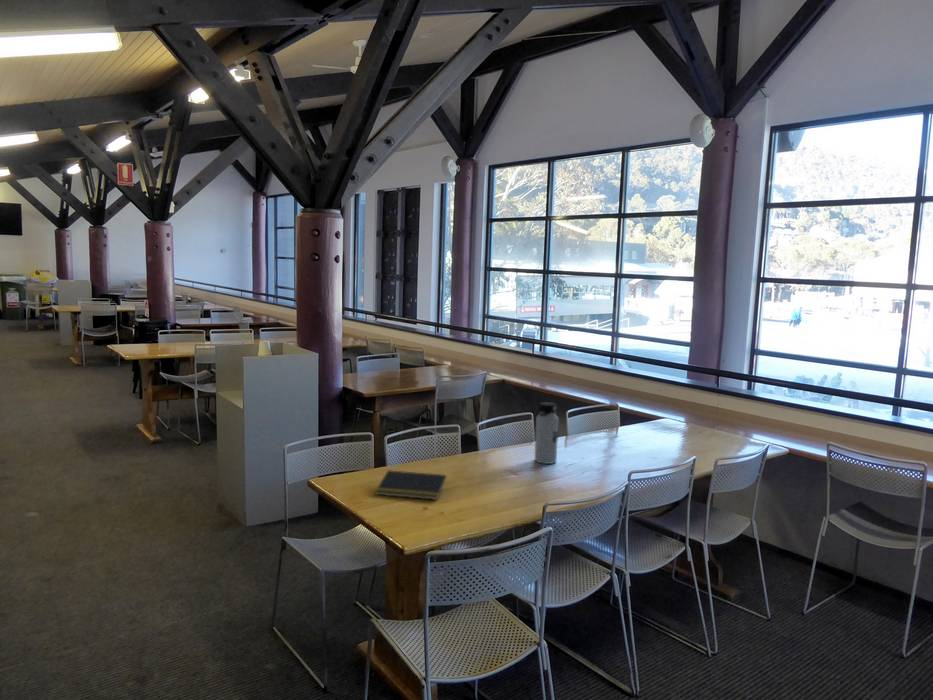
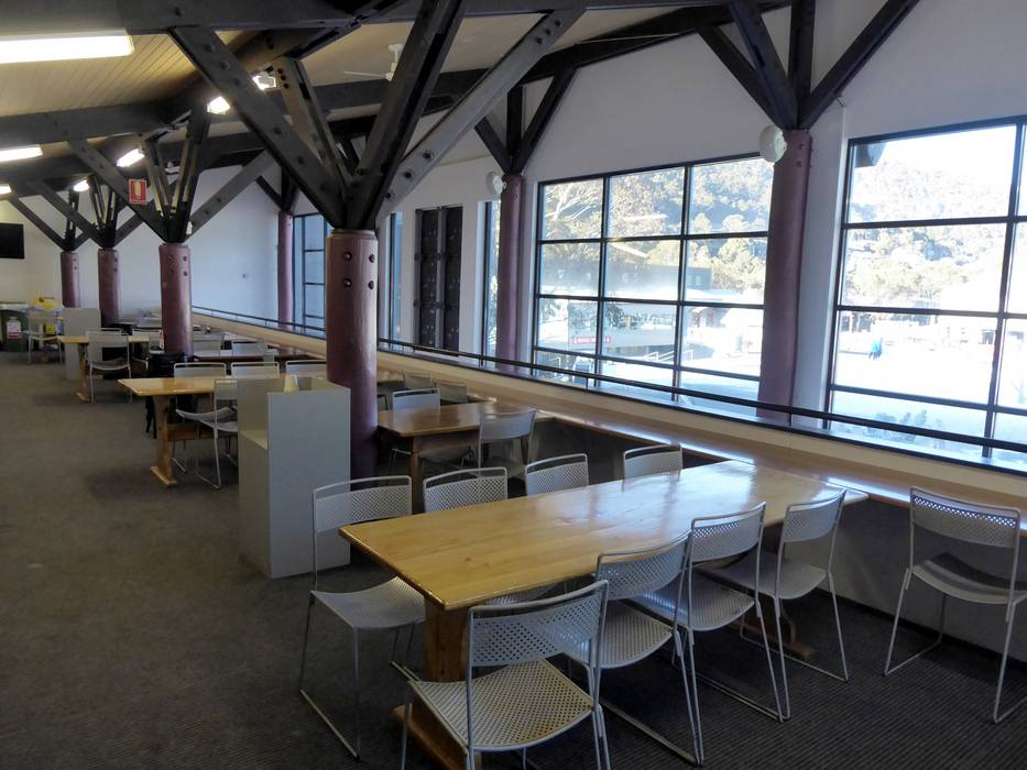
- water bottle [534,401,559,465]
- notepad [374,469,447,501]
